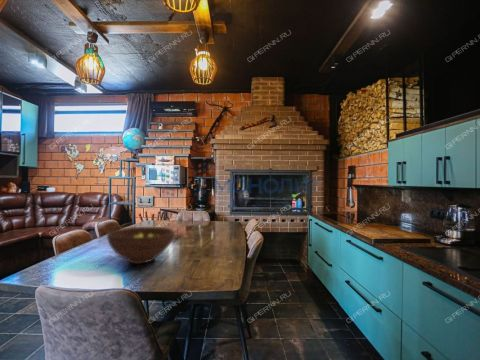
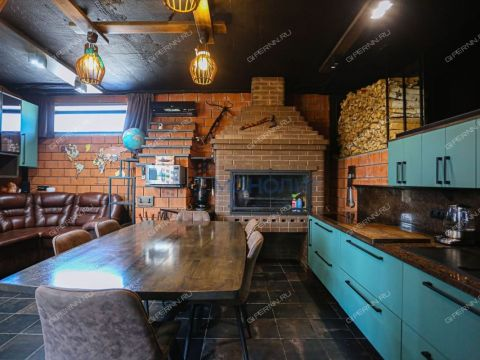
- fruit bowl [106,226,175,265]
